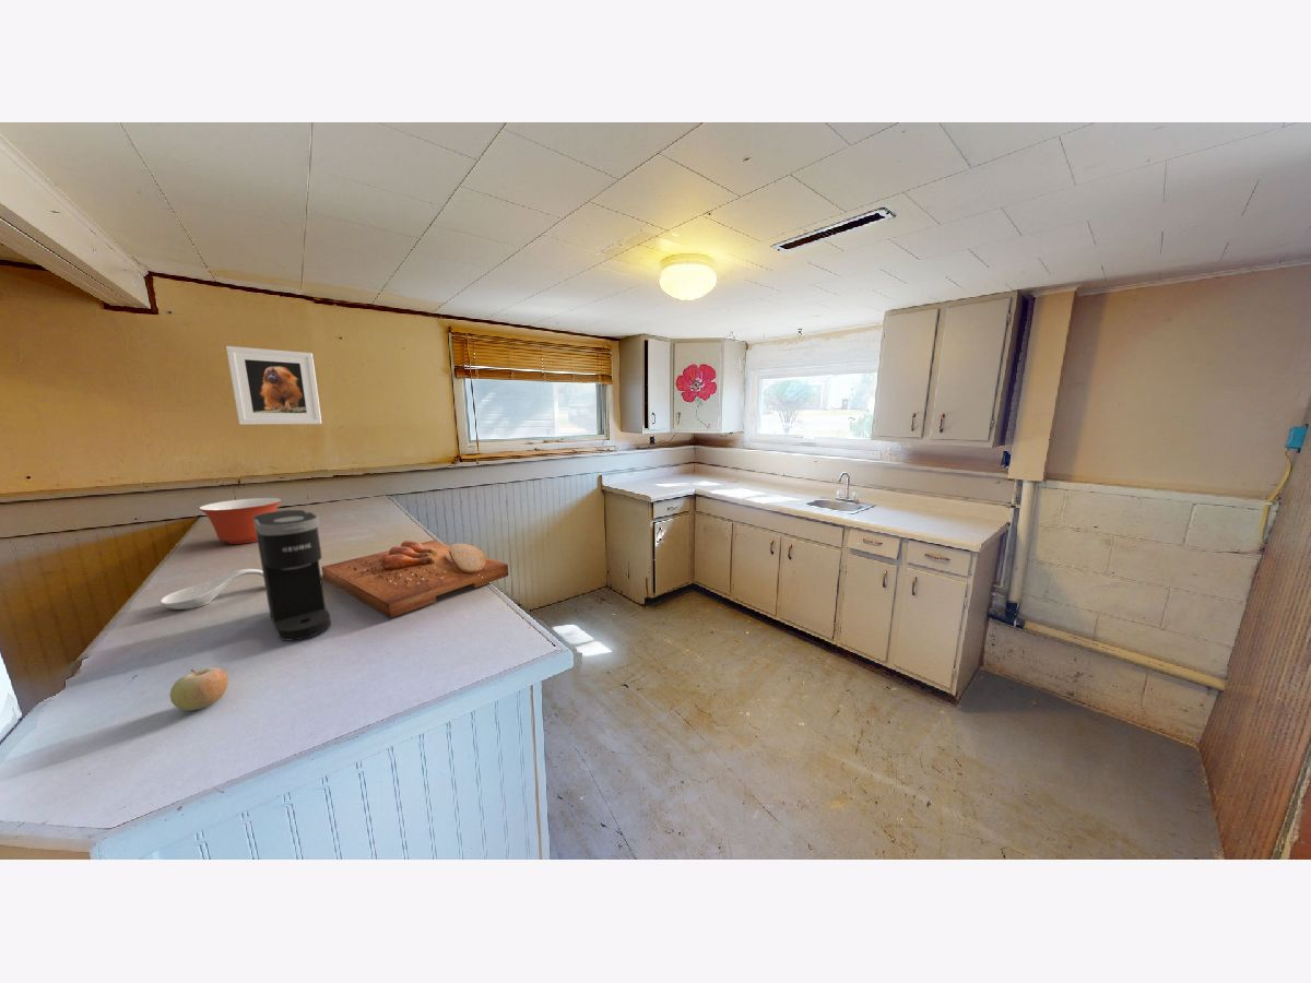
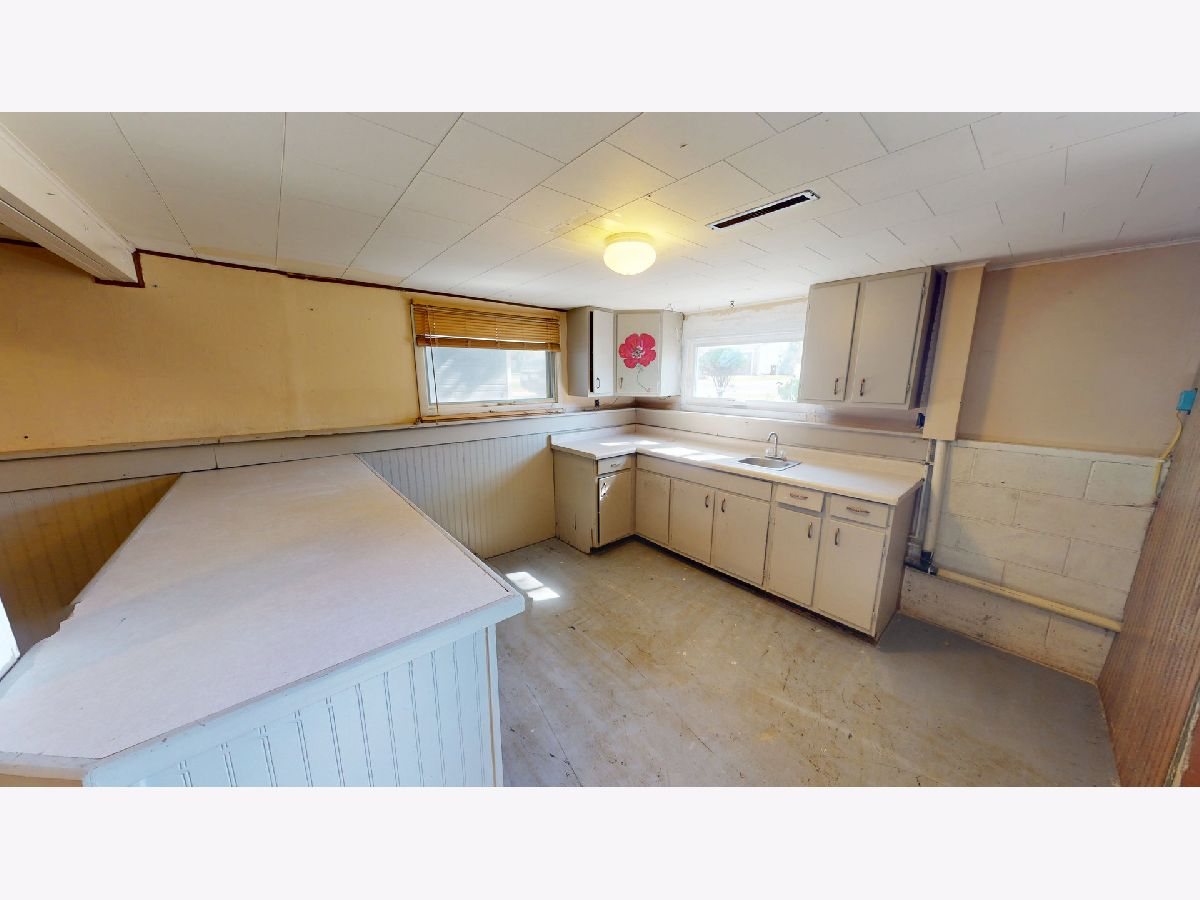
- coffee maker [253,509,332,642]
- mixing bowl [198,497,283,545]
- cutting board [320,540,509,619]
- spoon rest [160,568,263,611]
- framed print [225,345,322,426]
- fruit [169,667,229,711]
